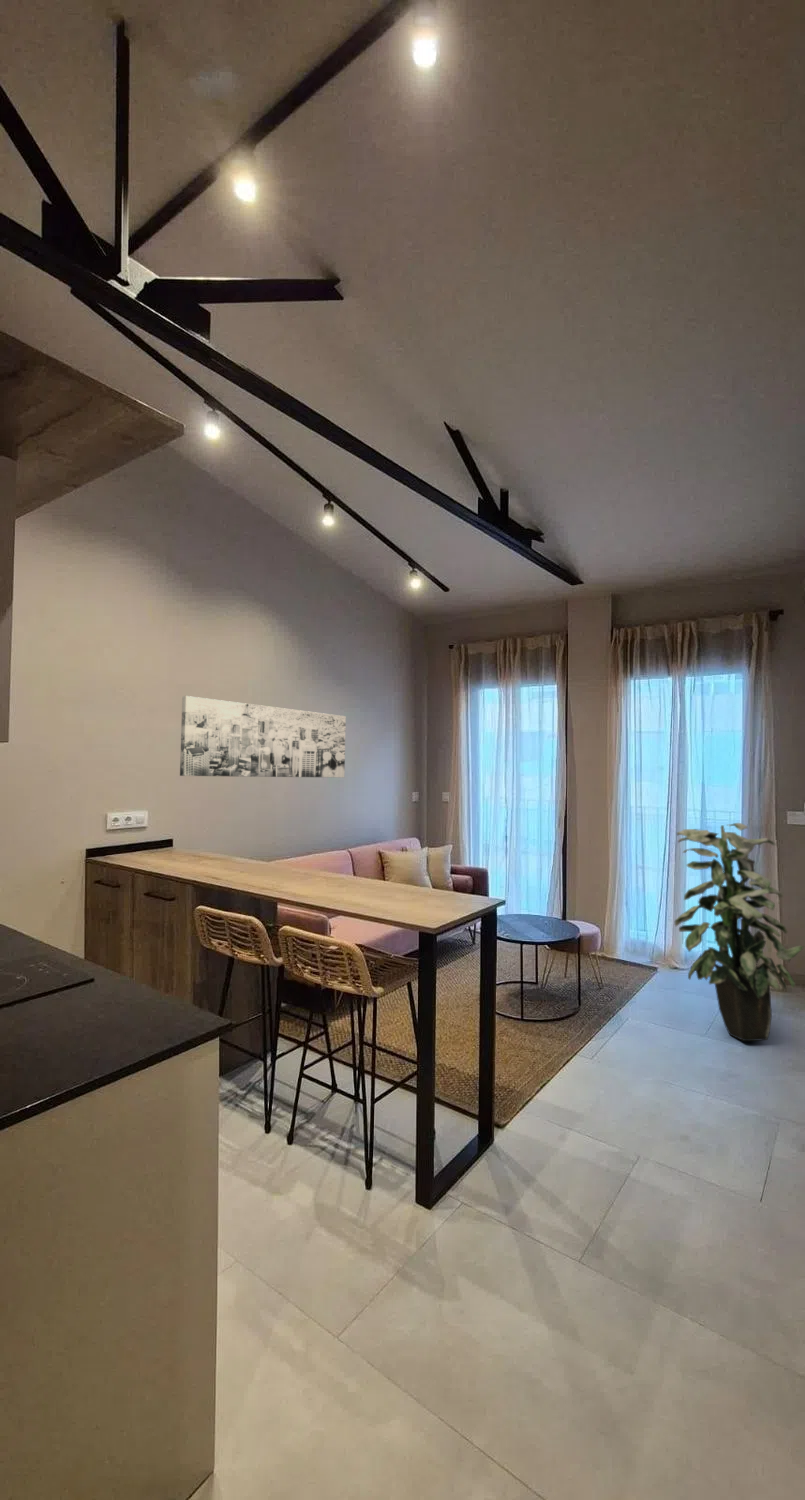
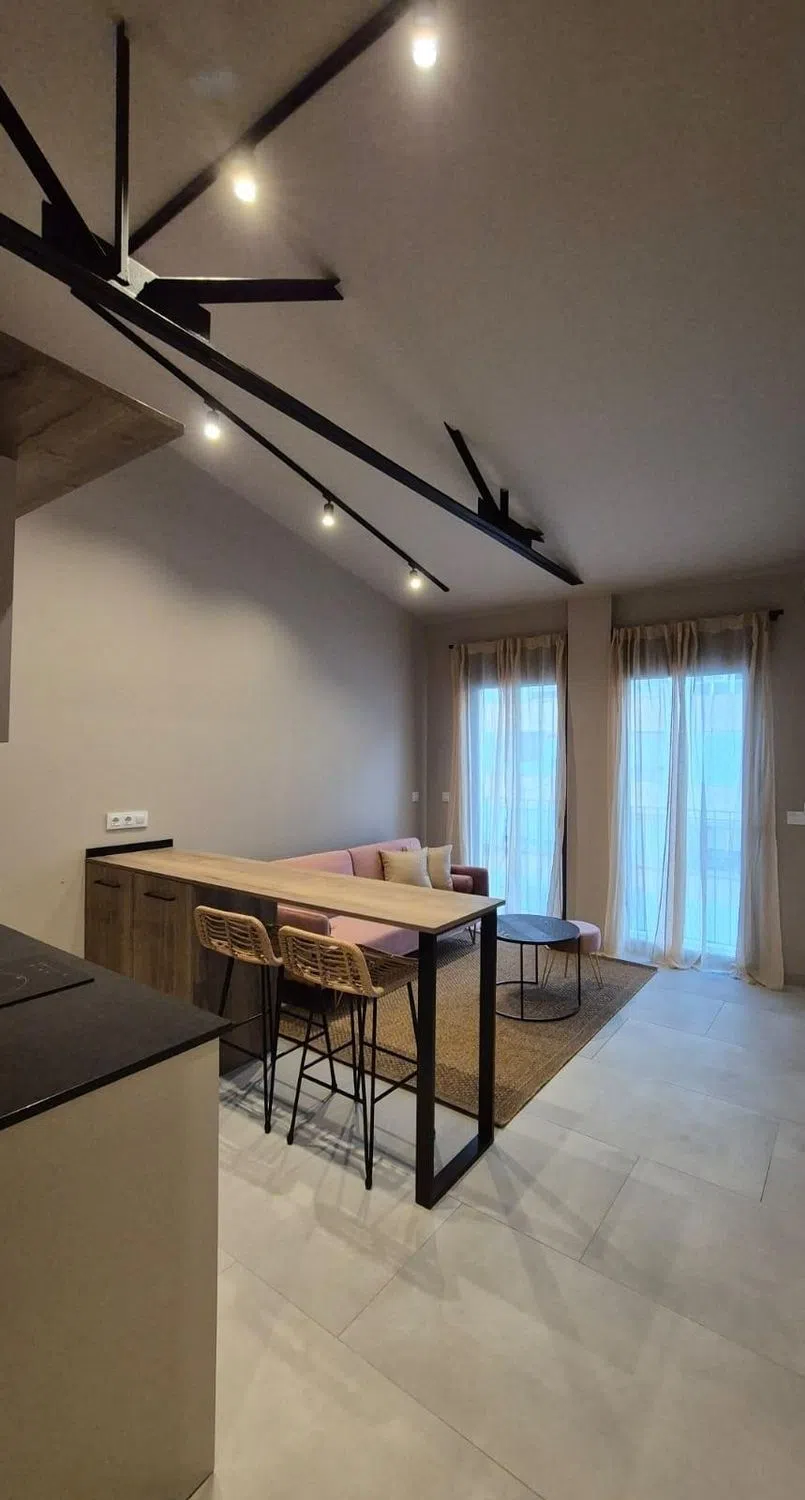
- wall art [179,695,347,779]
- indoor plant [674,822,805,1042]
